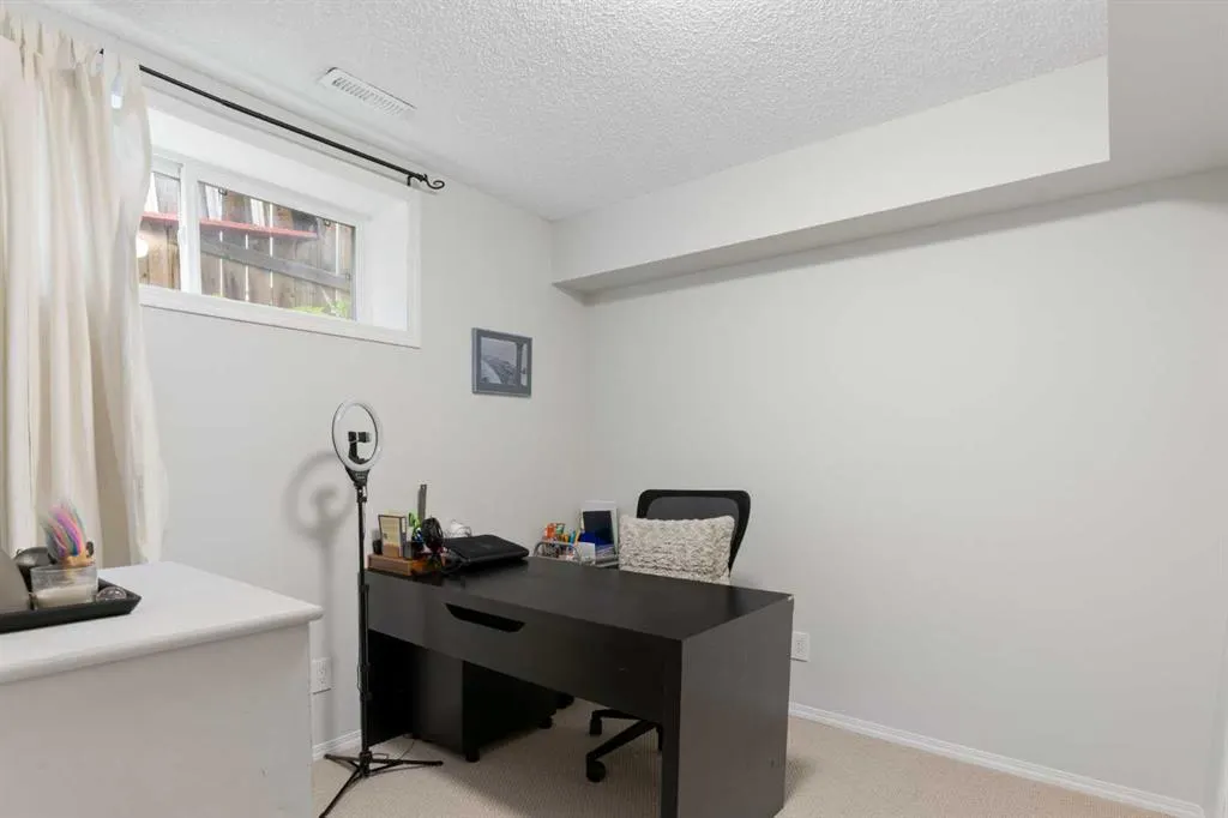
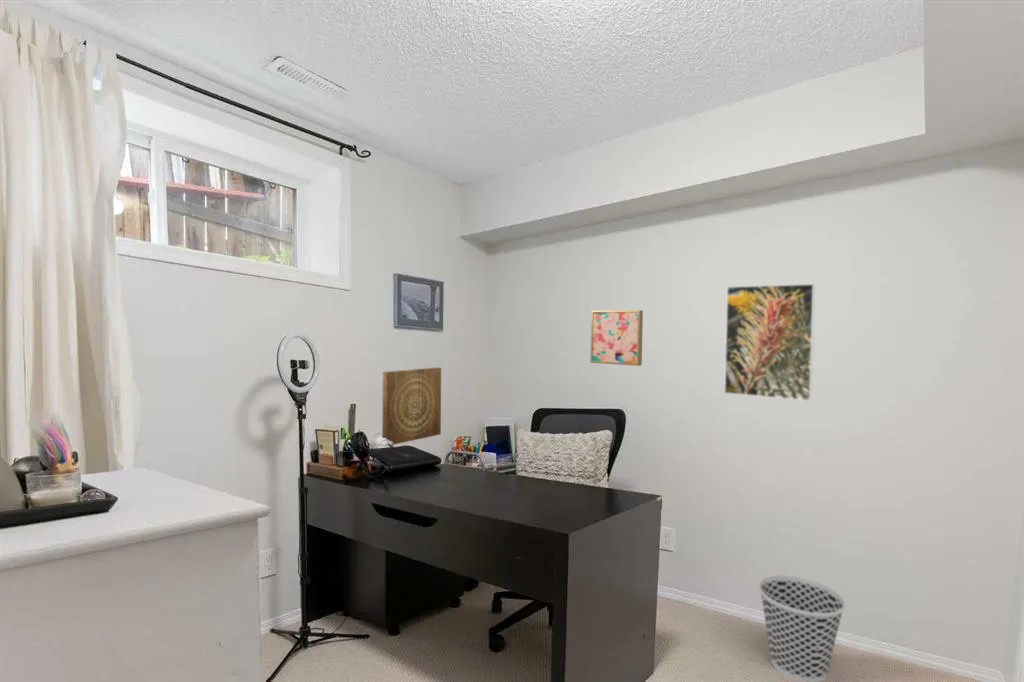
+ wall art [381,366,442,446]
+ wastebasket [758,574,847,682]
+ wall art [589,309,644,367]
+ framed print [723,283,816,402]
